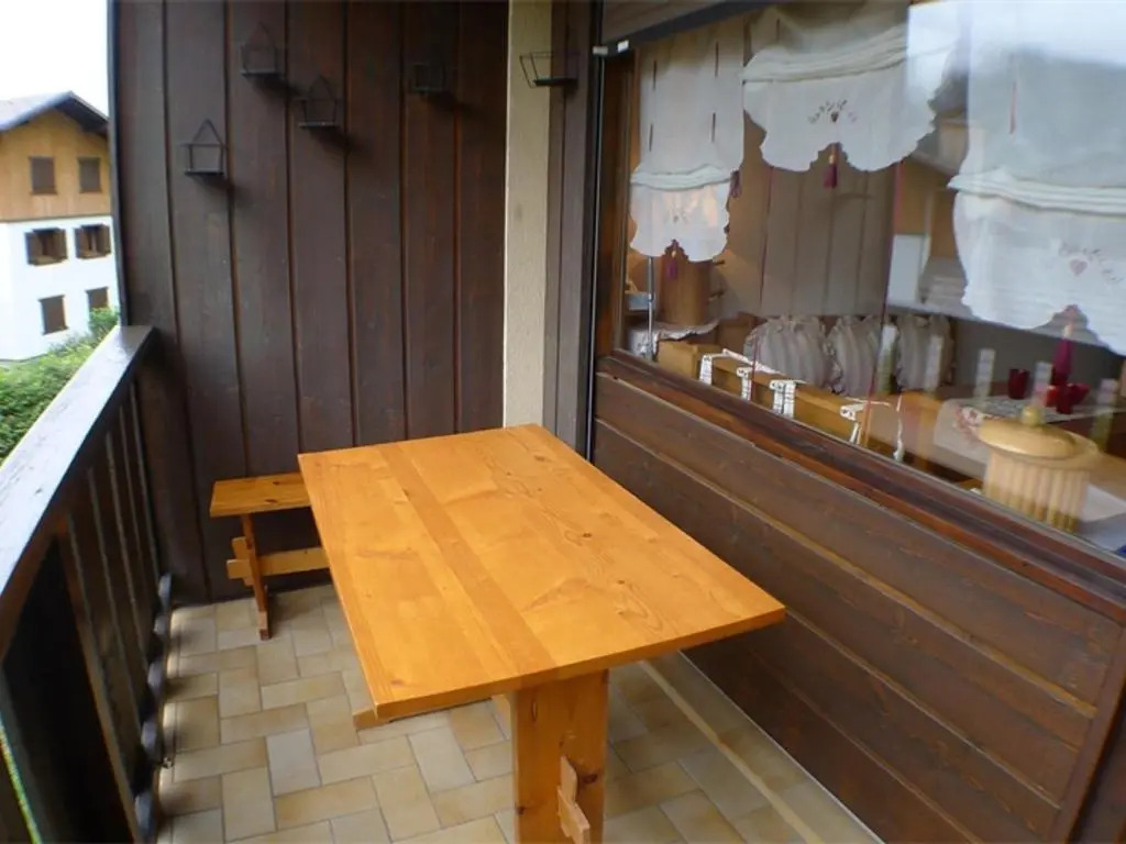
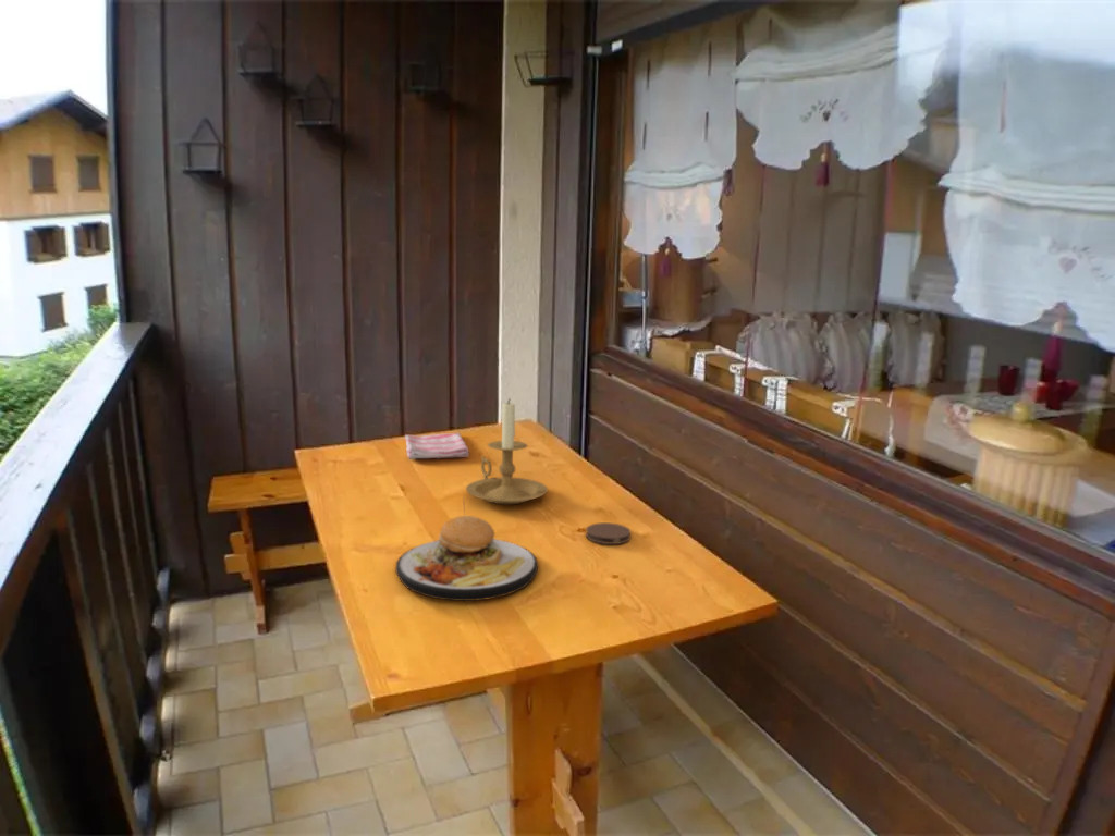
+ dish towel [404,432,470,460]
+ plate [394,496,539,602]
+ coaster [585,521,632,545]
+ candle holder [465,397,549,505]
